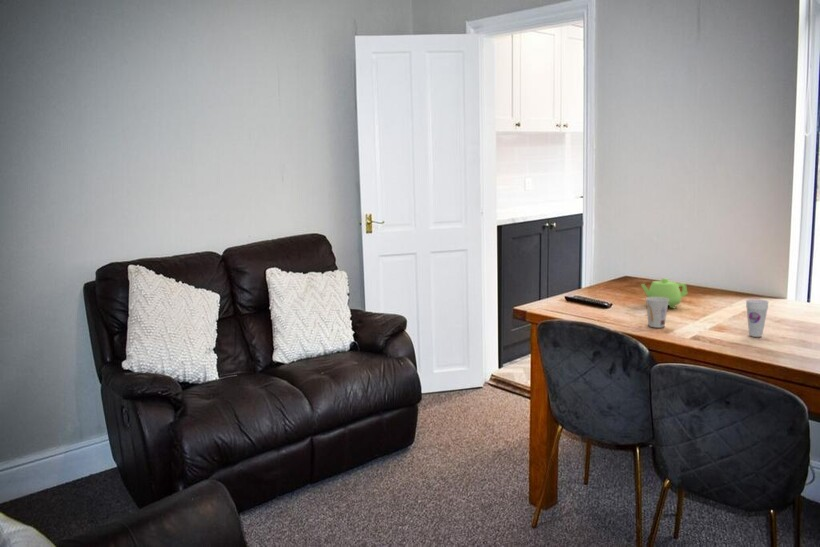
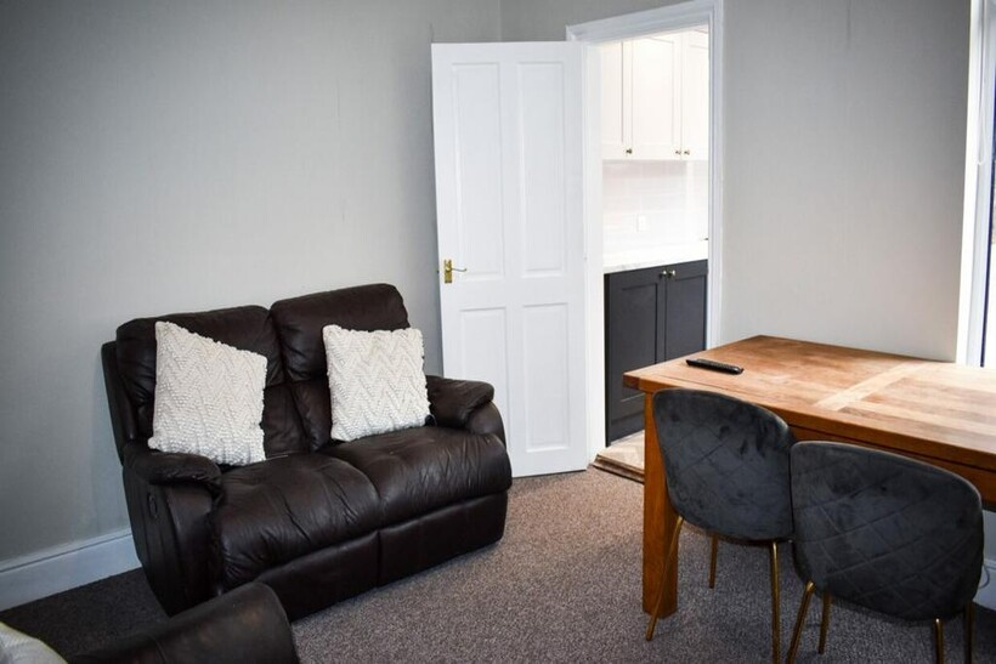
- teapot [640,277,689,309]
- cup [745,298,770,338]
- cup [645,297,669,329]
